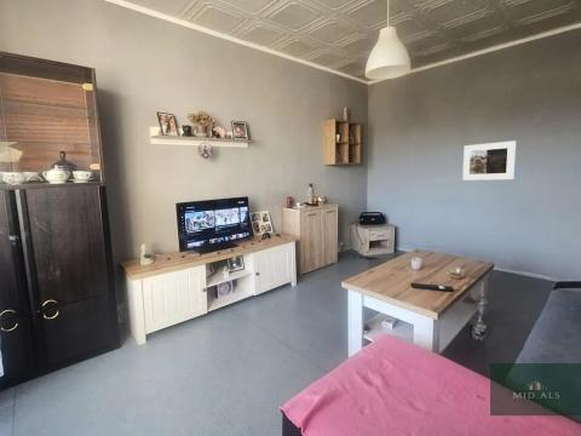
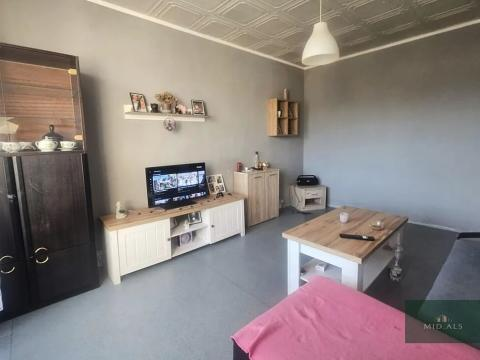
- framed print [461,139,517,182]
